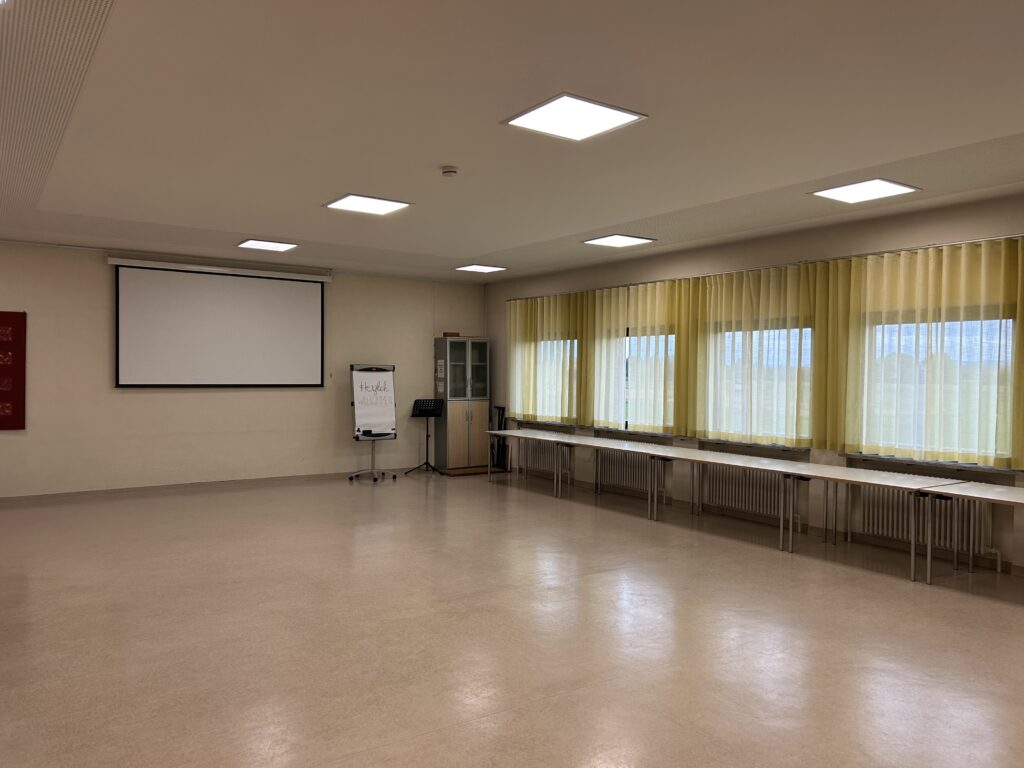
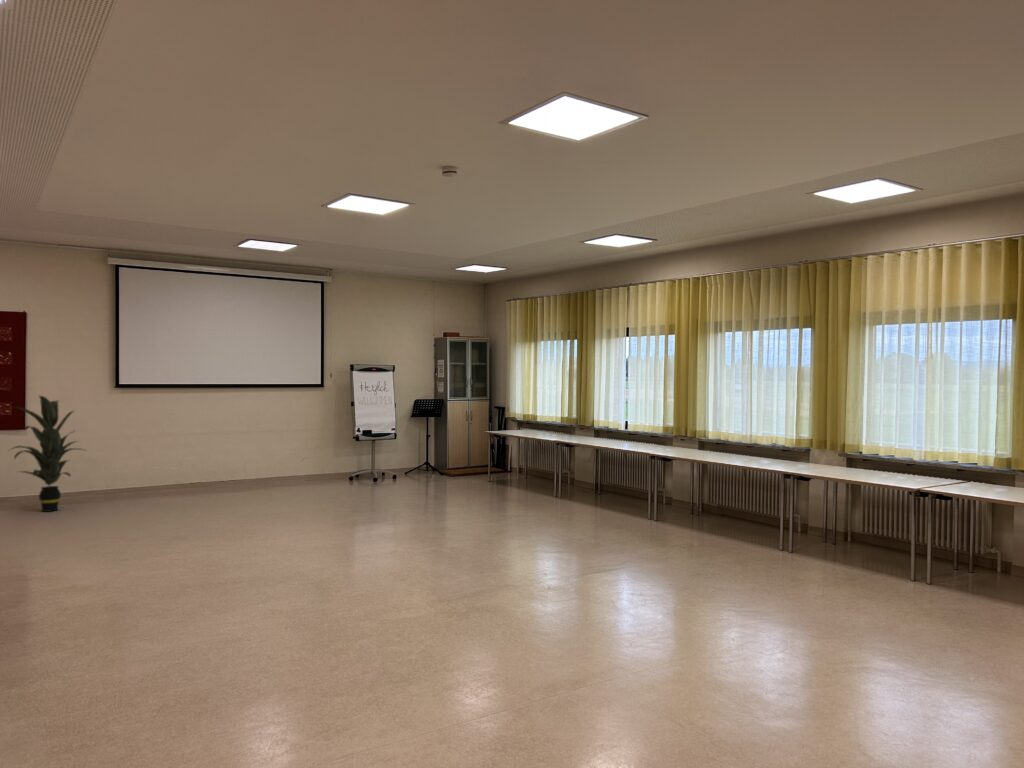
+ indoor plant [9,394,88,513]
